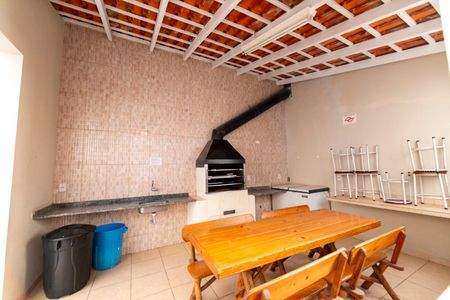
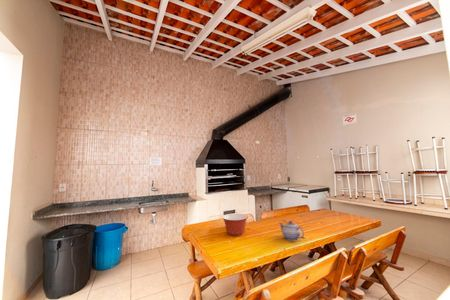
+ teapot [278,220,305,242]
+ mixing bowl [221,213,249,237]
